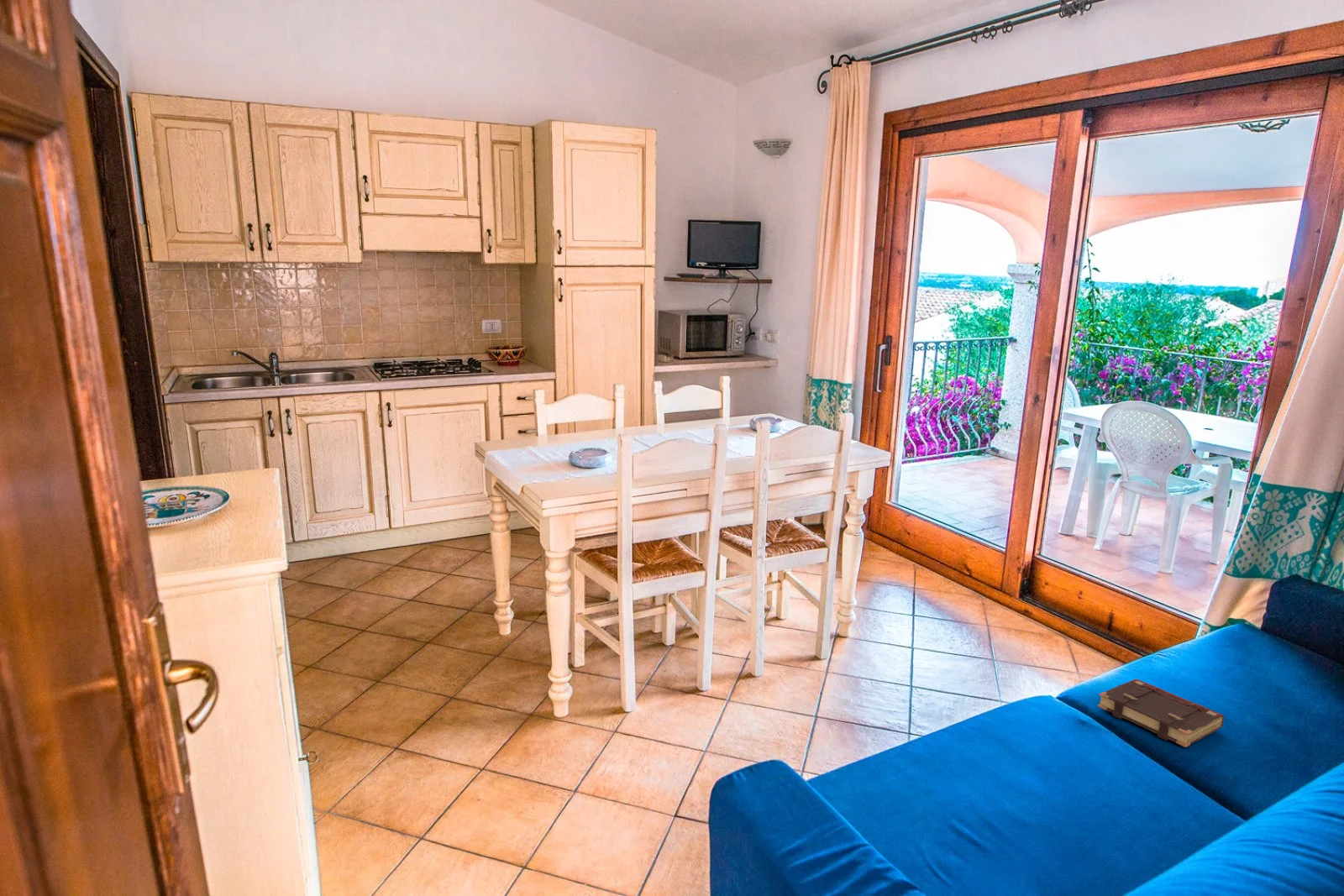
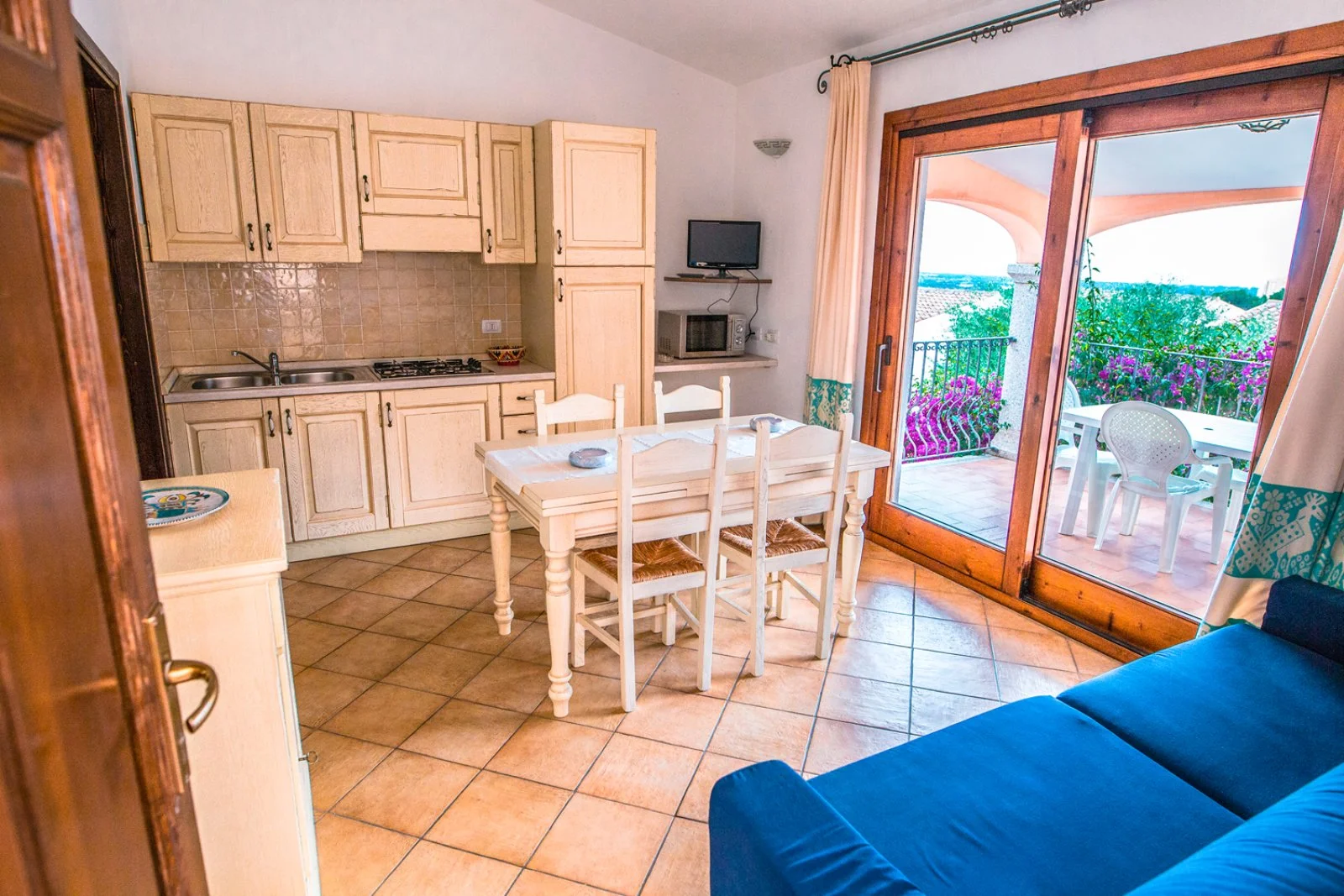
- book [1097,679,1225,748]
